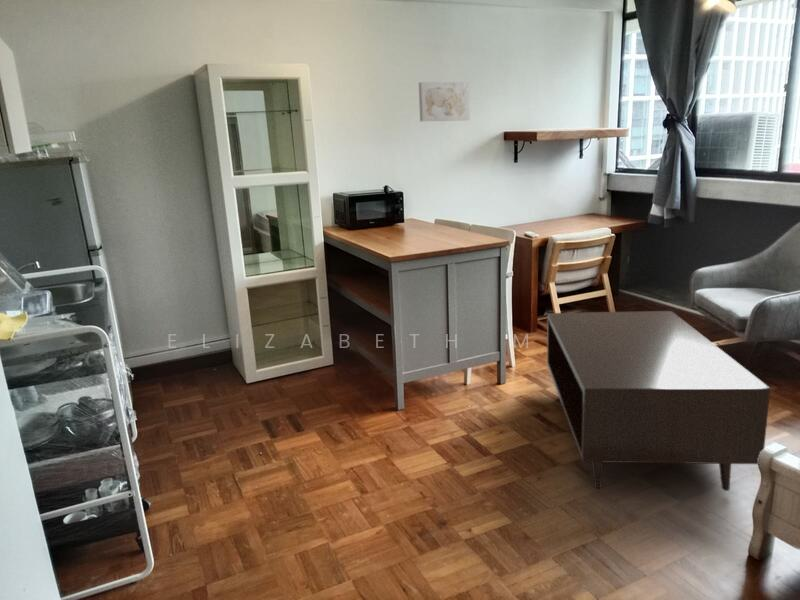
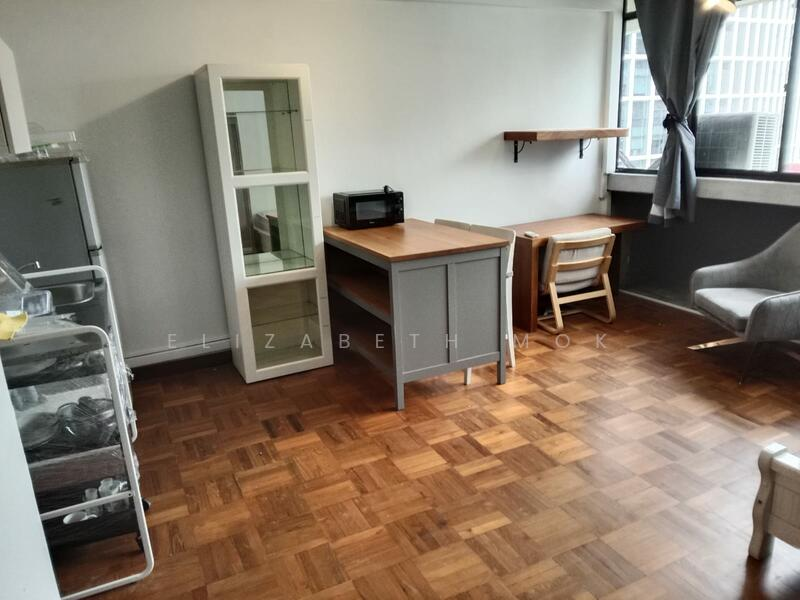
- wall art [418,81,471,122]
- coffee table [546,310,771,492]
